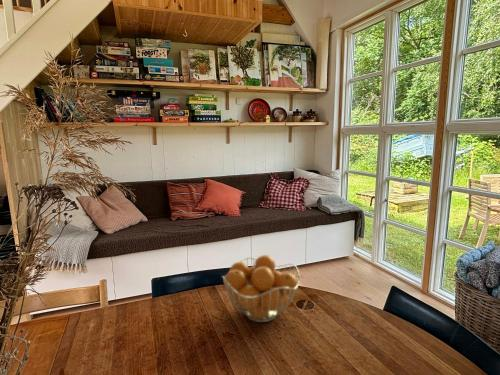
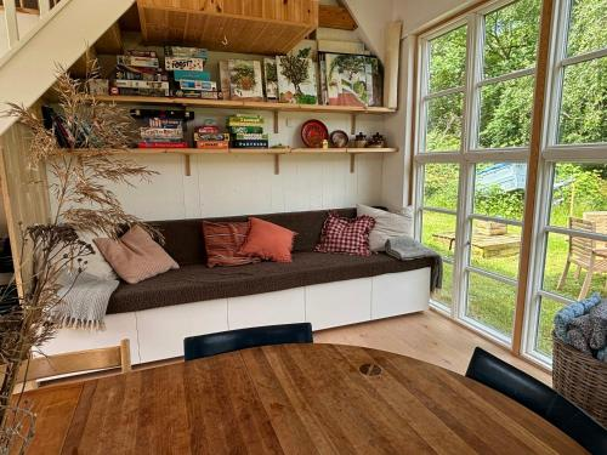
- fruit basket [221,254,300,323]
